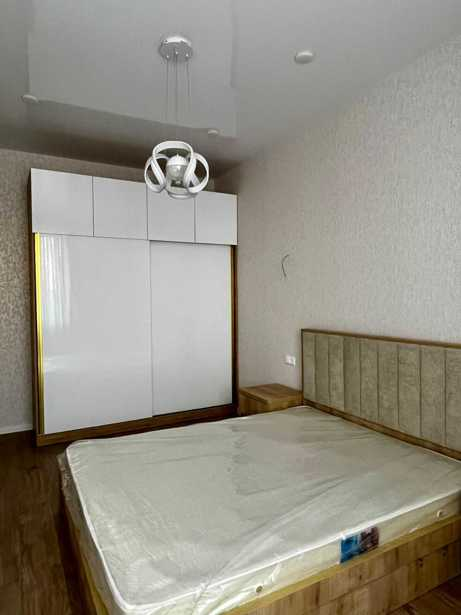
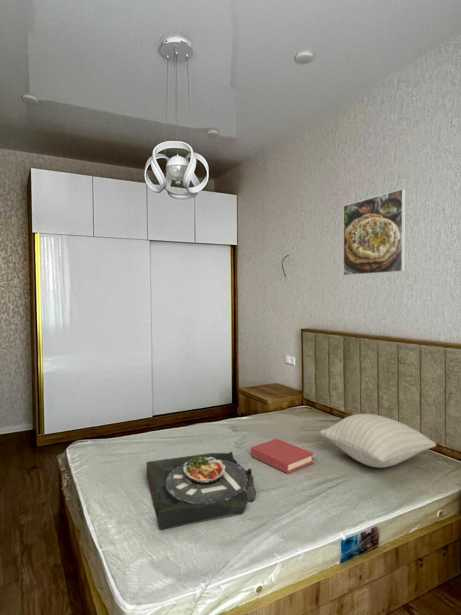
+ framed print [342,188,407,277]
+ serving tray [145,451,257,531]
+ hardback book [250,438,314,475]
+ pillow [319,413,437,469]
